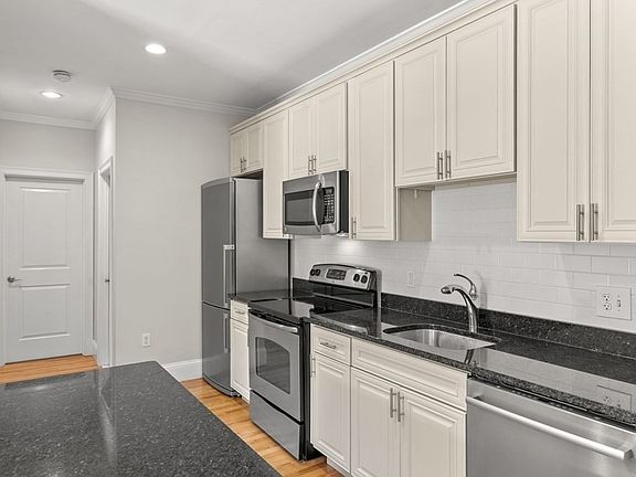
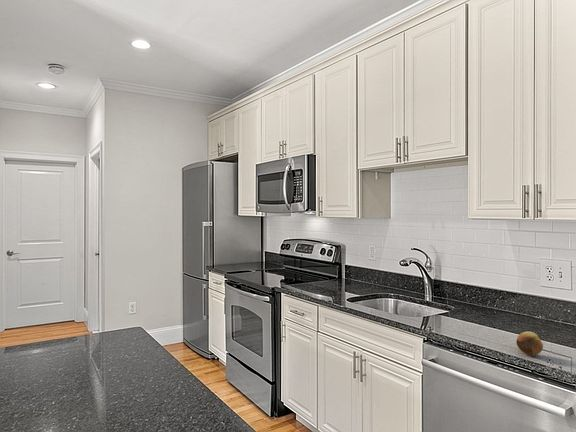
+ fruit [515,330,544,357]
